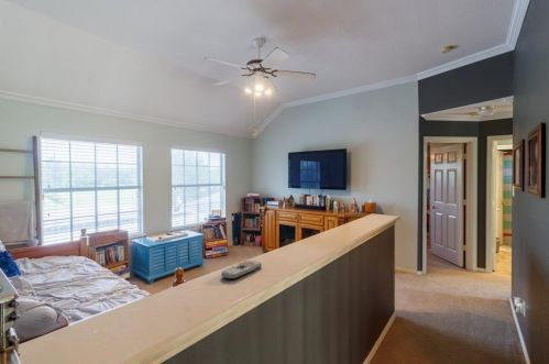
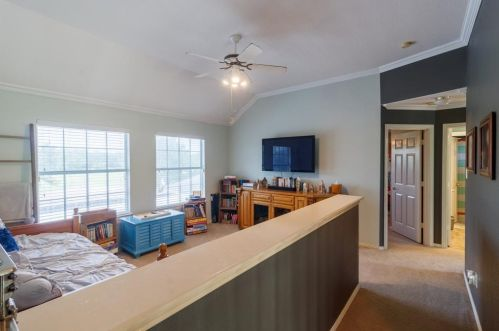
- remote control [220,260,263,280]
